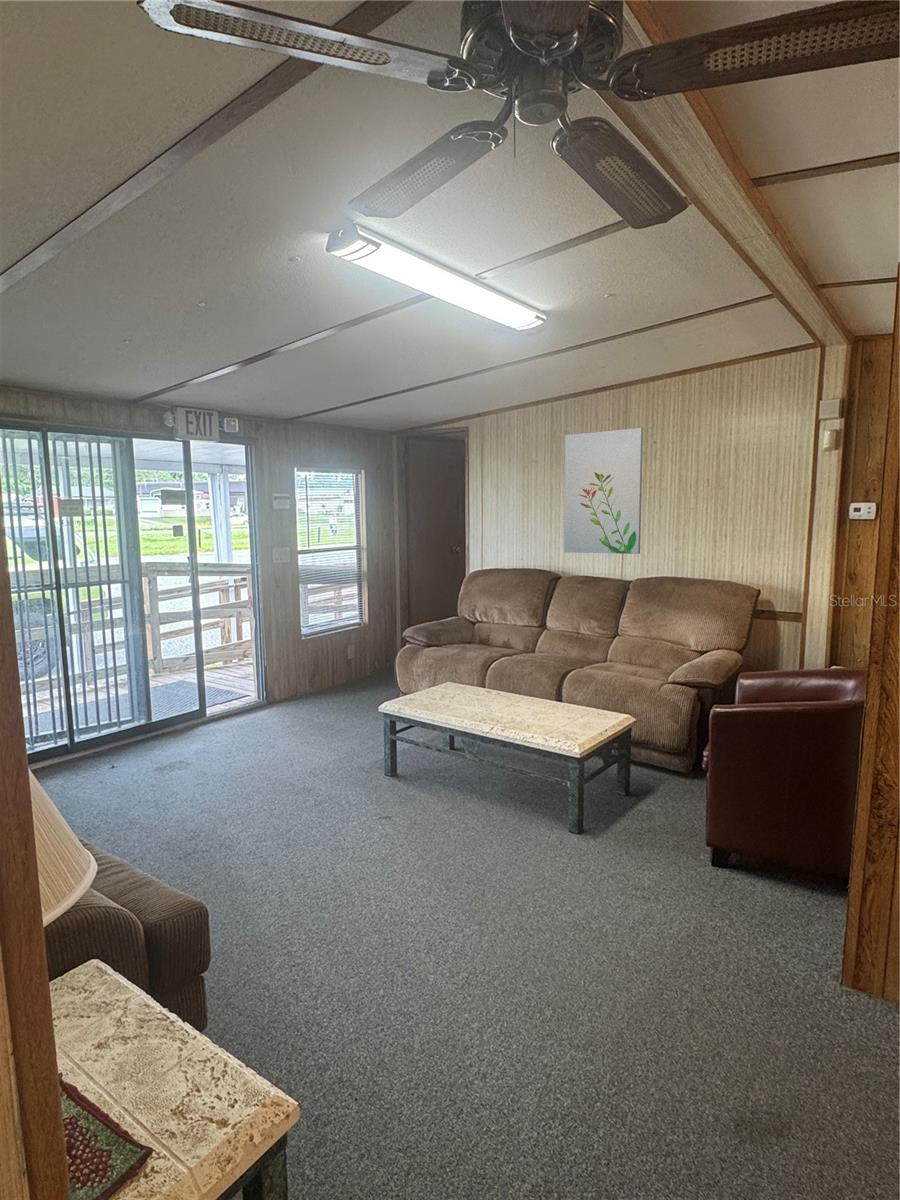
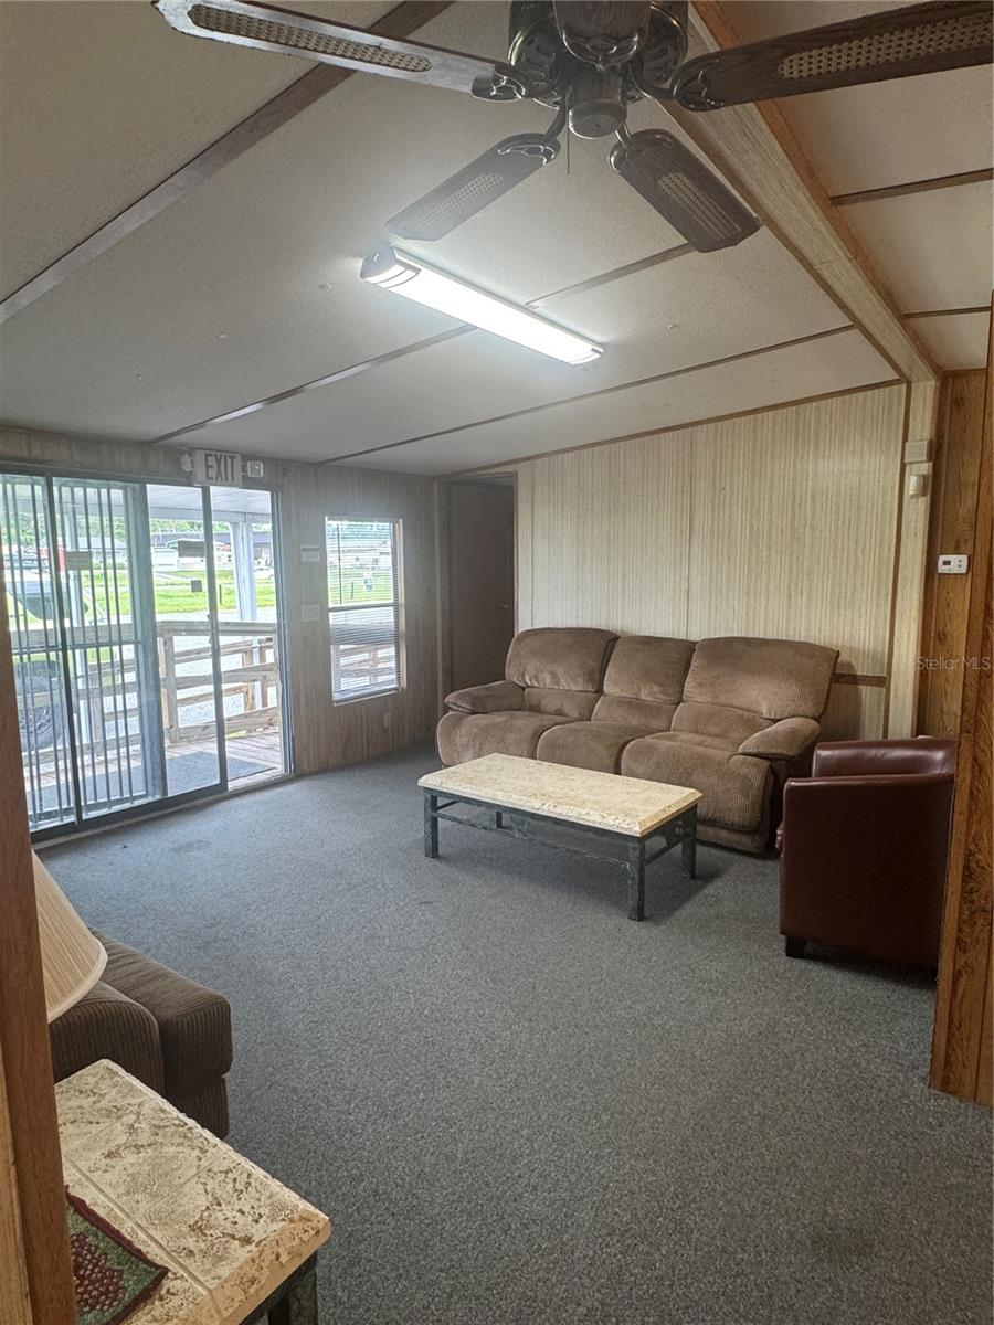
- wall art [563,427,644,555]
